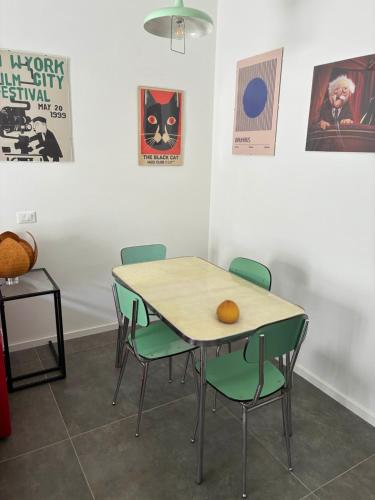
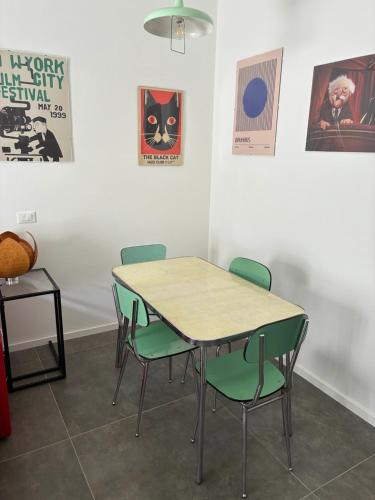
- fruit [215,299,241,324]
